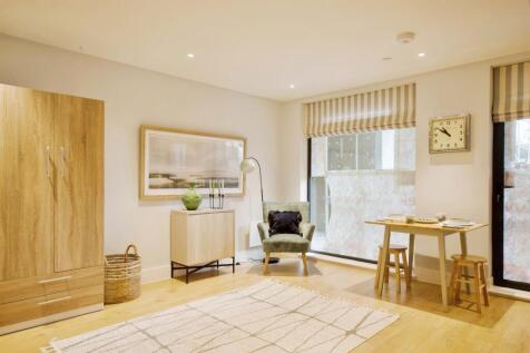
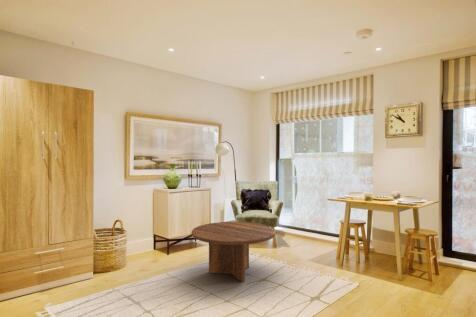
+ coffee table [191,221,277,283]
